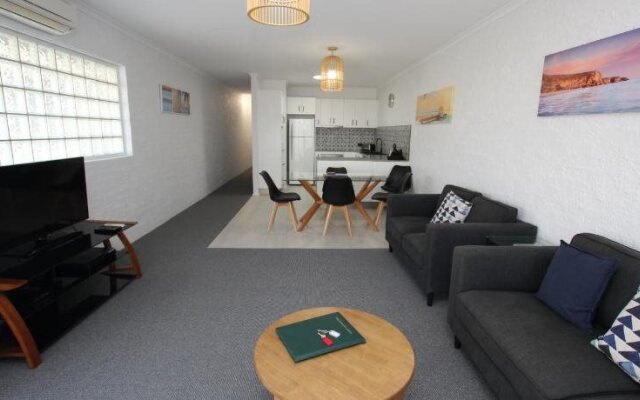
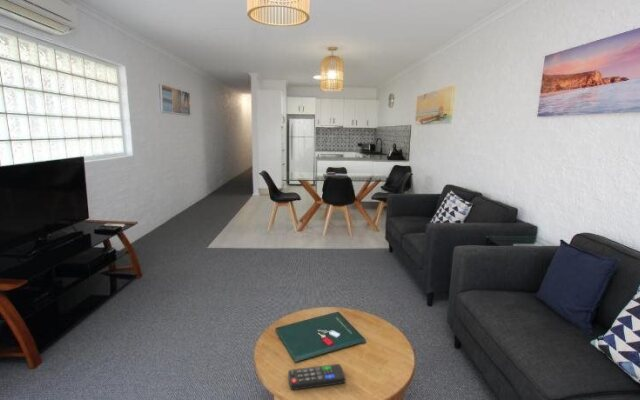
+ remote control [287,363,346,391]
